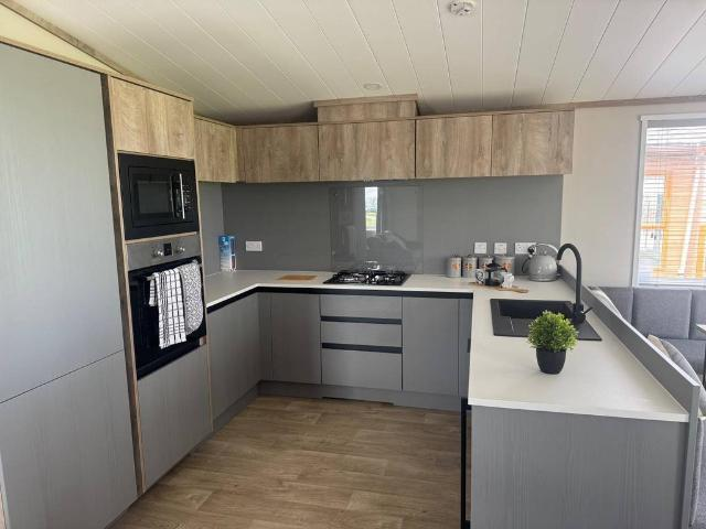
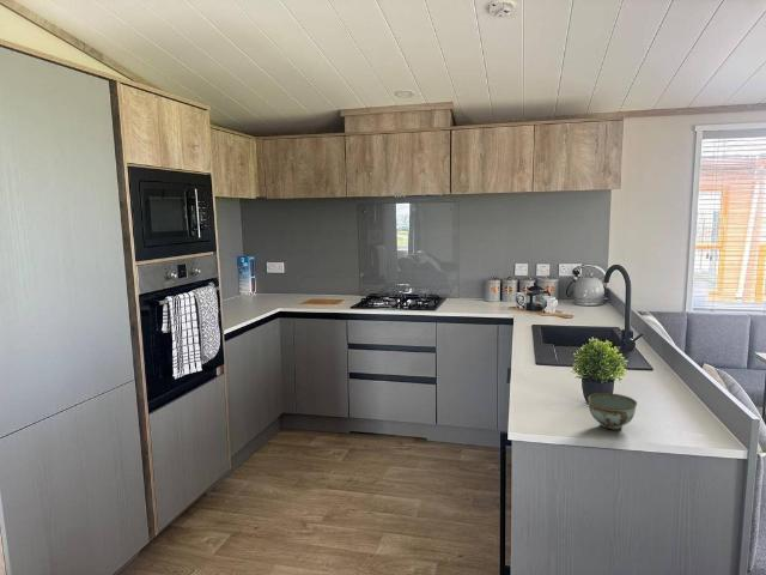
+ bowl [586,392,638,431]
